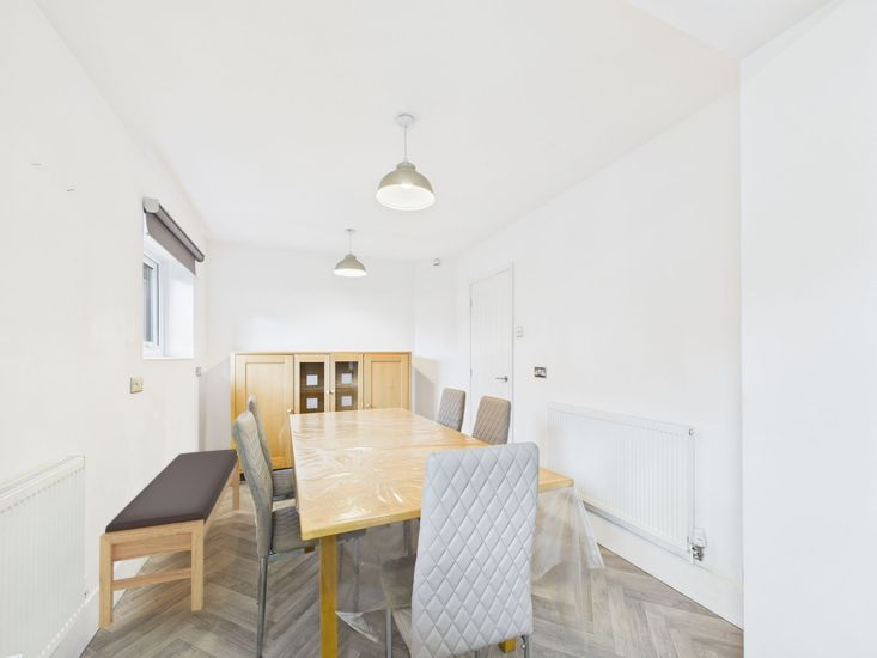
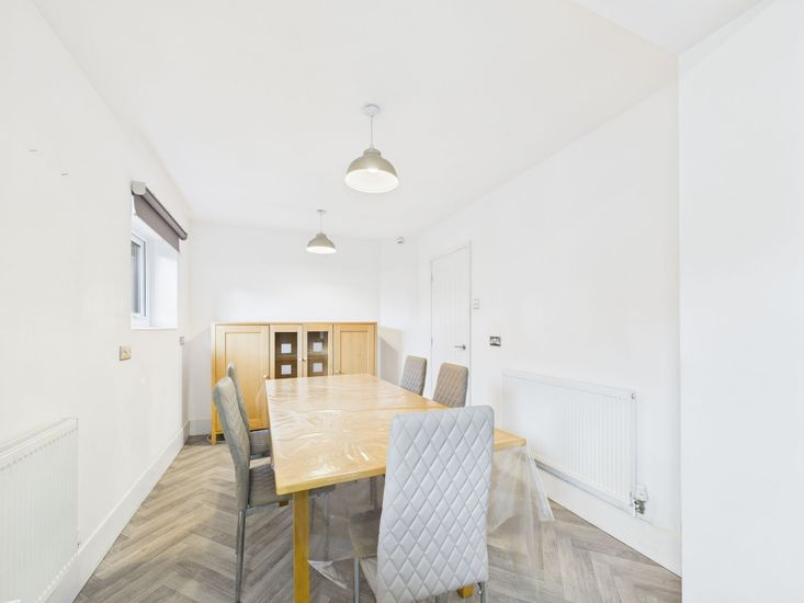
- bench [98,447,242,629]
